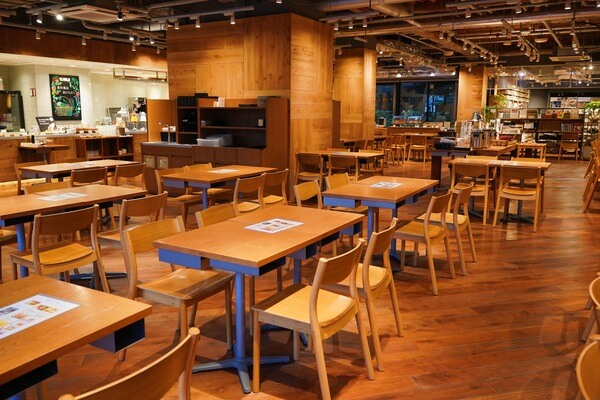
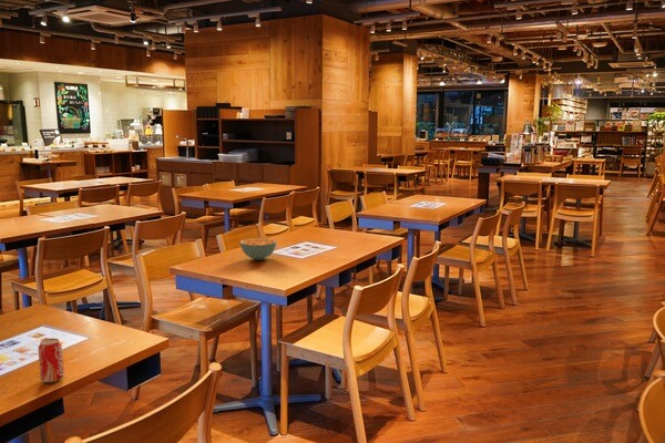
+ cereal bowl [239,237,278,261]
+ beverage can [37,337,65,383]
